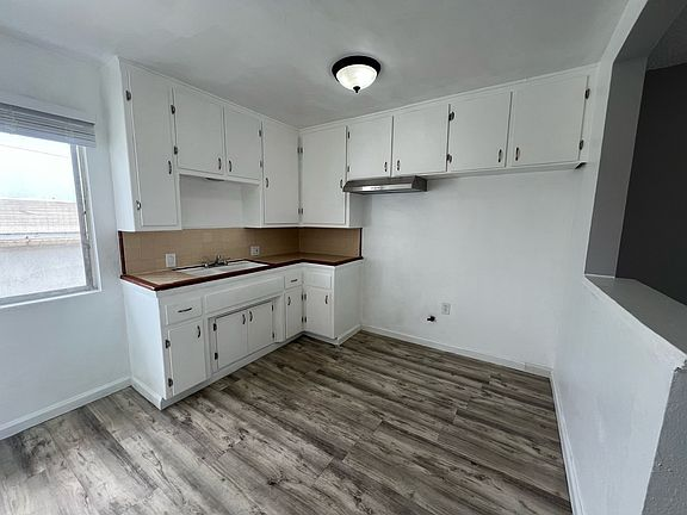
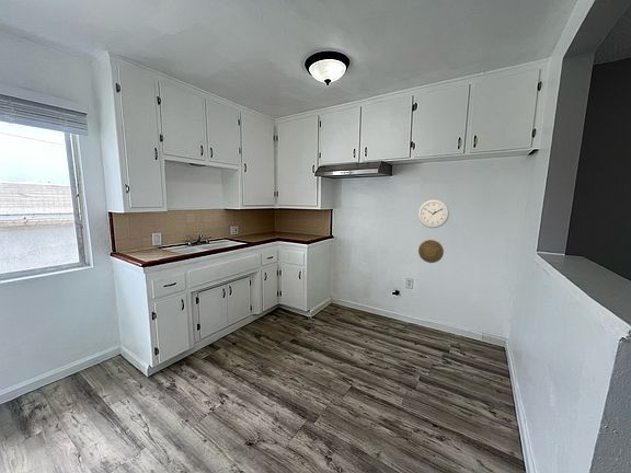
+ decorative plate [417,239,445,264]
+ wall clock [417,198,450,229]
